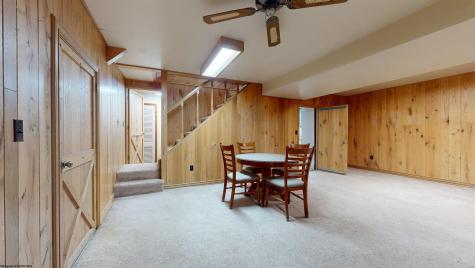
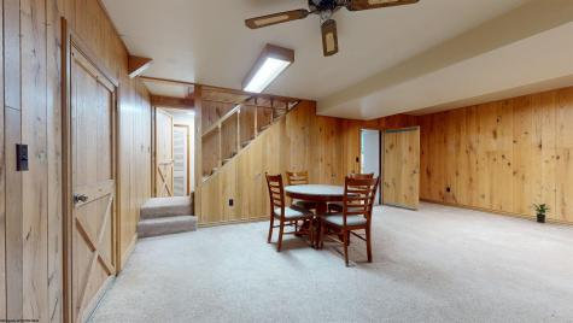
+ potted plant [526,202,552,224]
